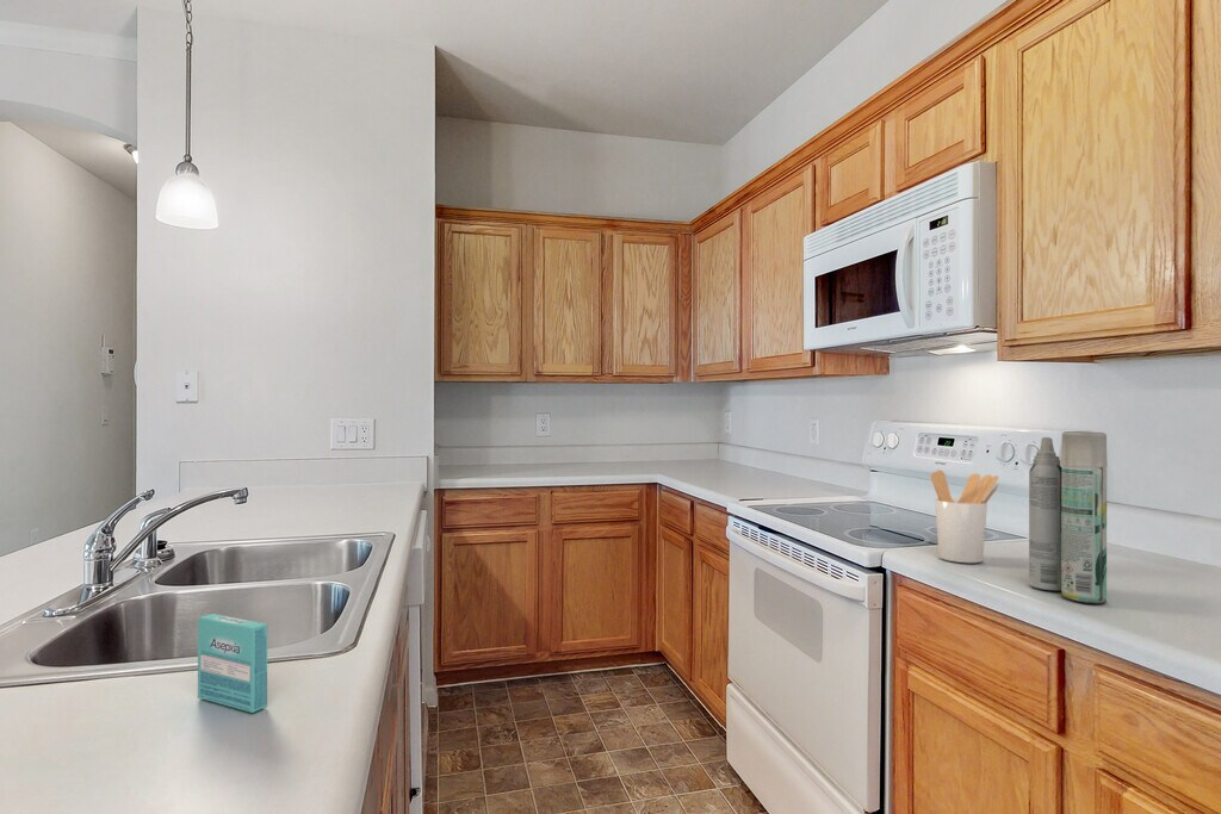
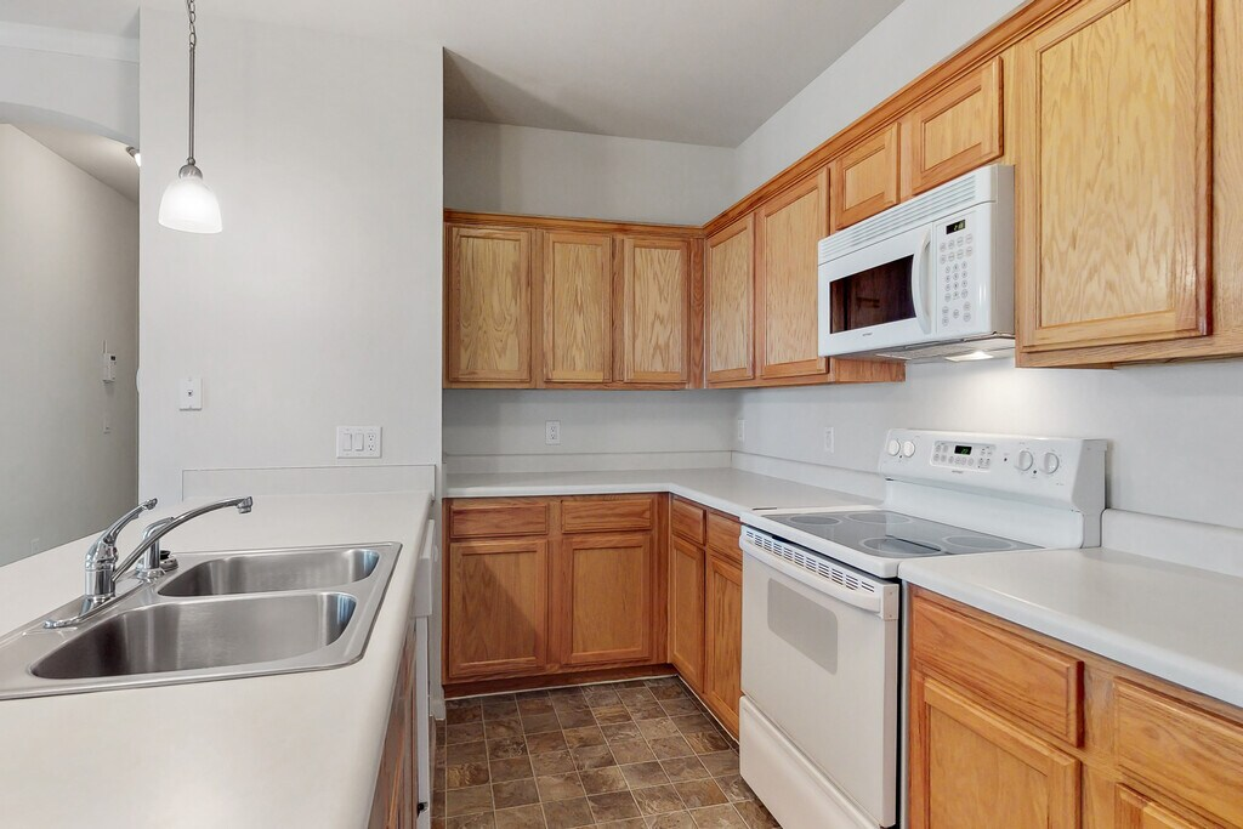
- utensil holder [930,468,1000,564]
- cosmetic container [197,613,268,714]
- aerosol can [1028,430,1109,604]
